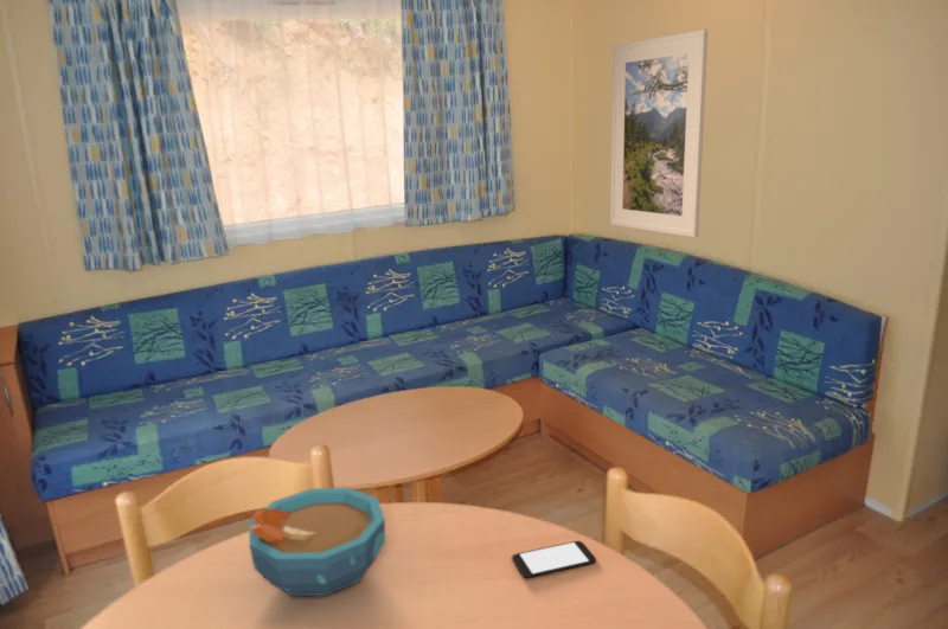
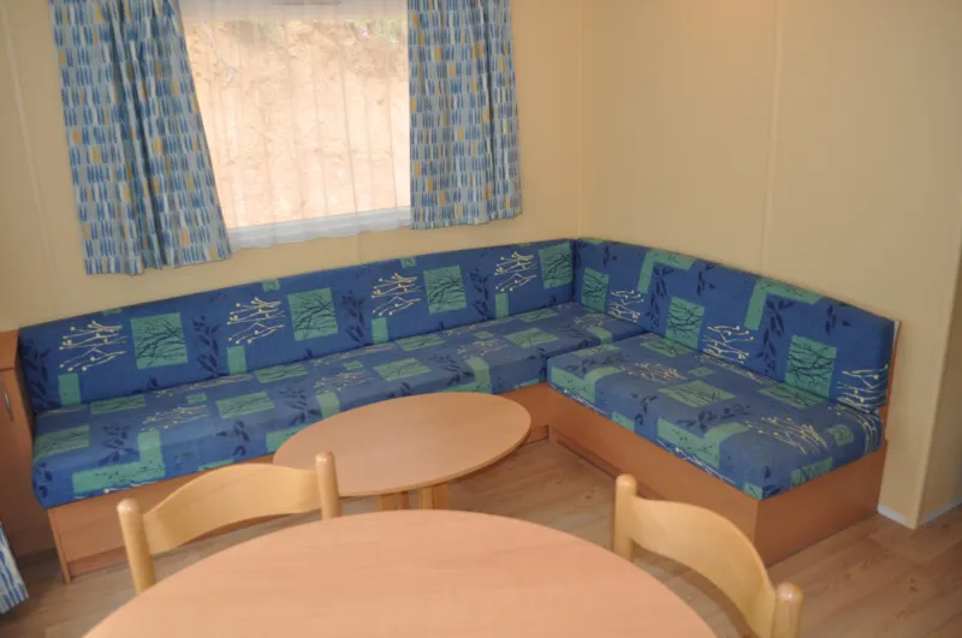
- bowl [248,487,386,597]
- smartphone [511,540,597,579]
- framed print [609,28,709,238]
